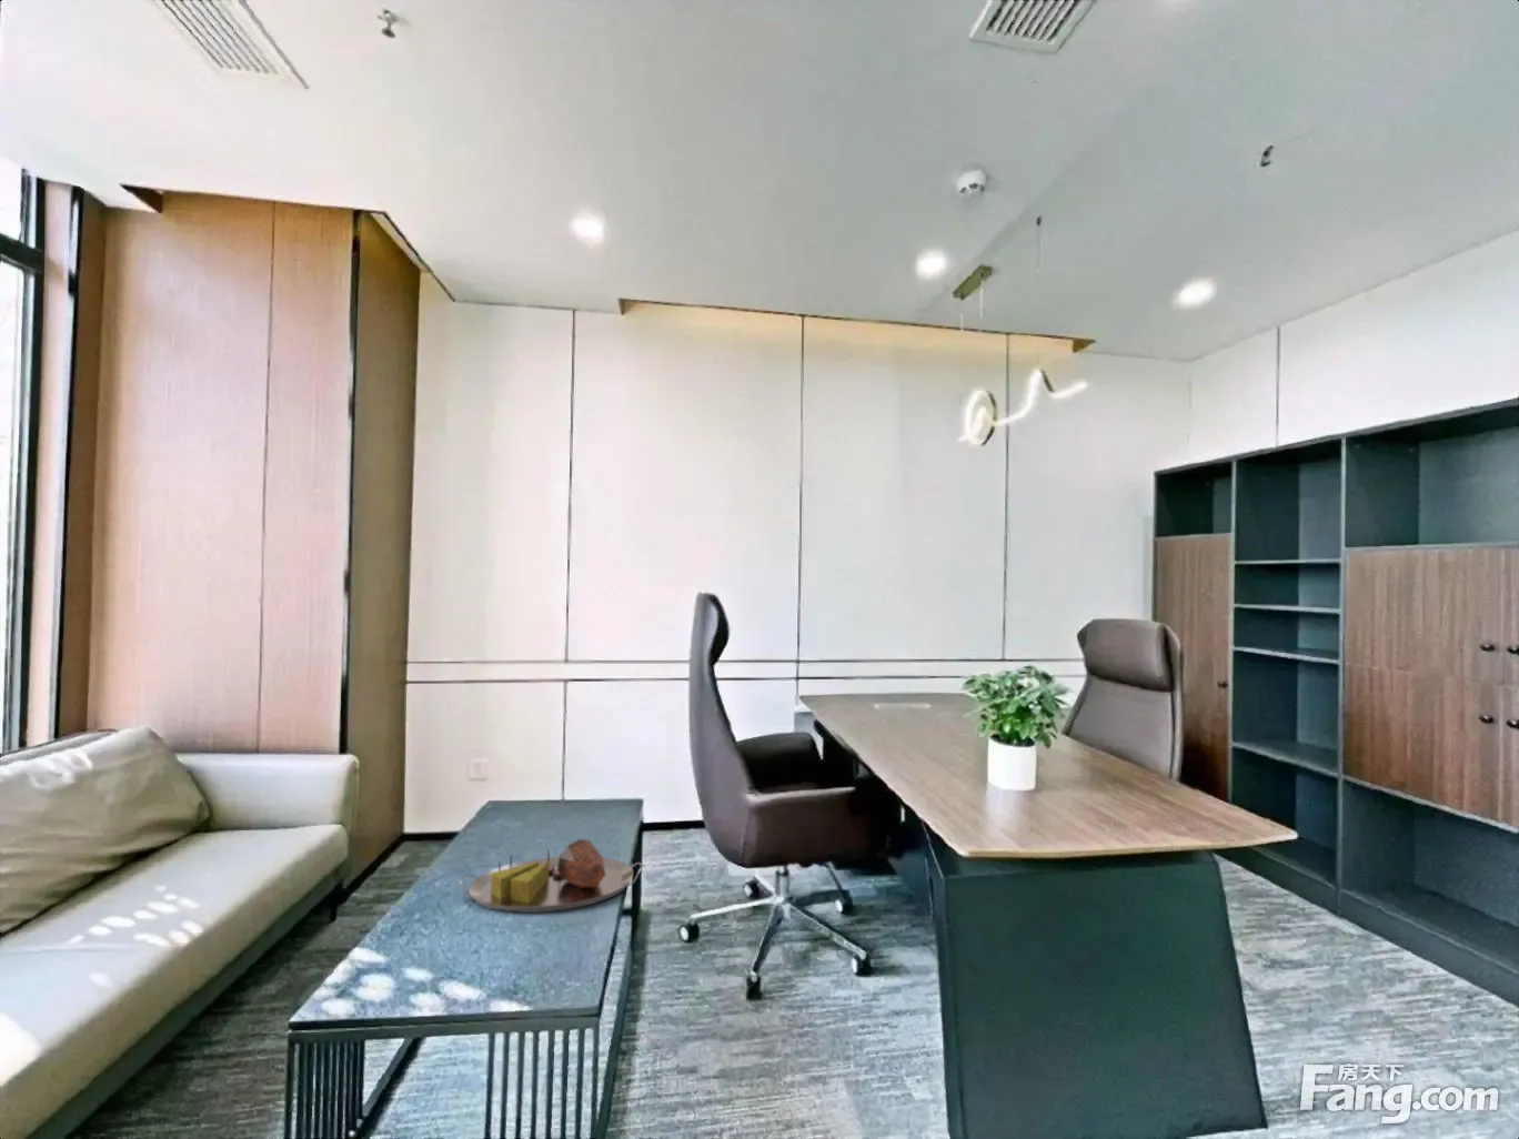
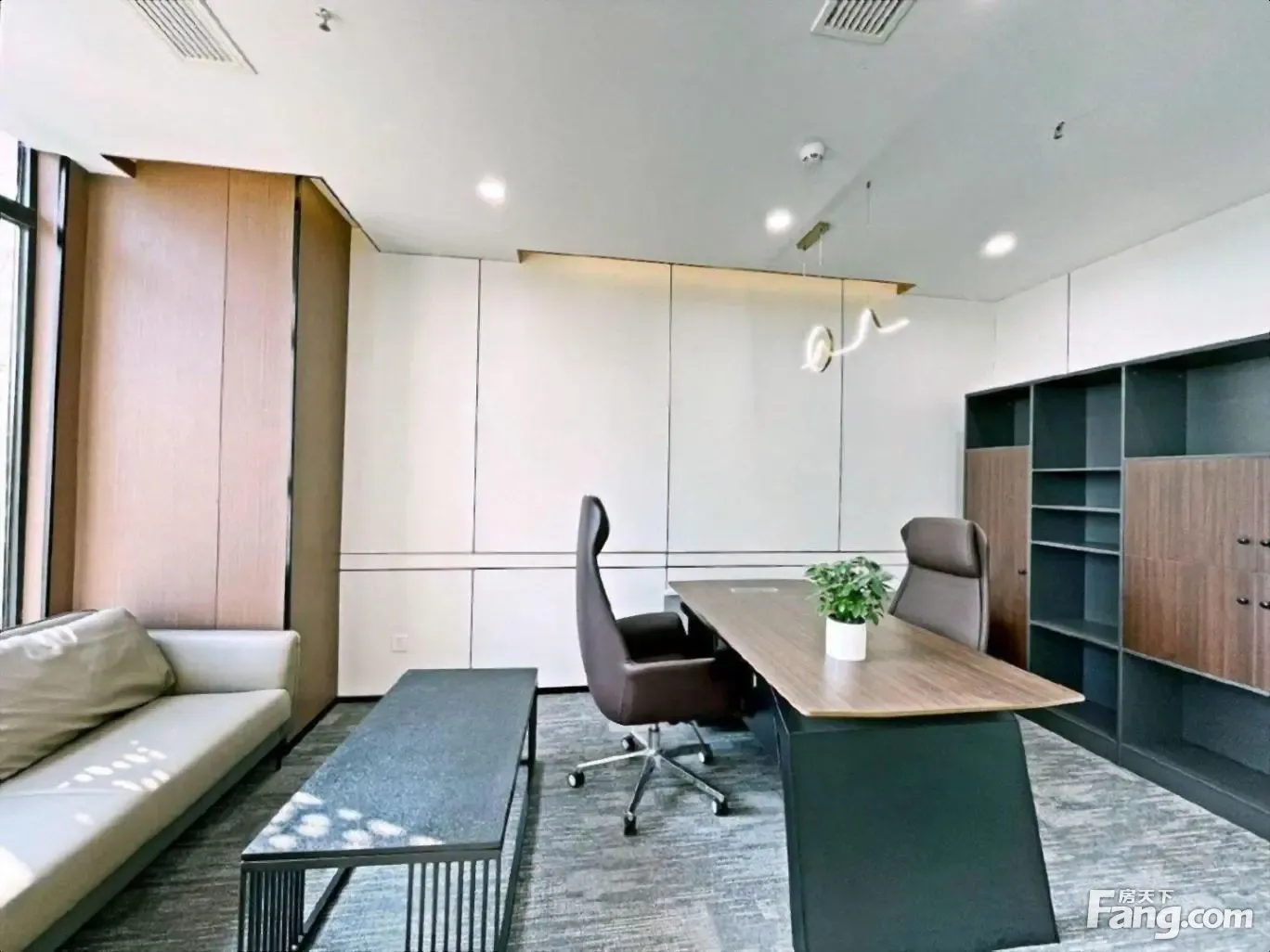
- serving tray [458,839,643,914]
